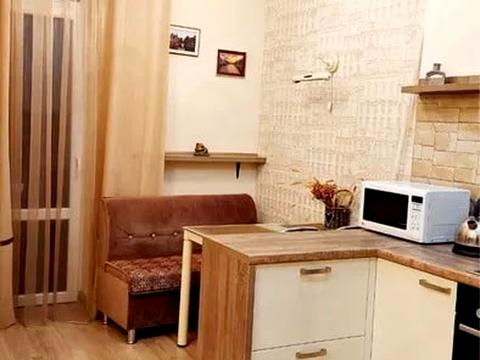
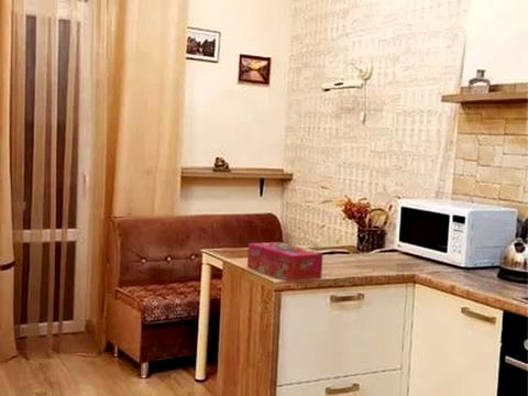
+ tissue box [246,241,324,283]
